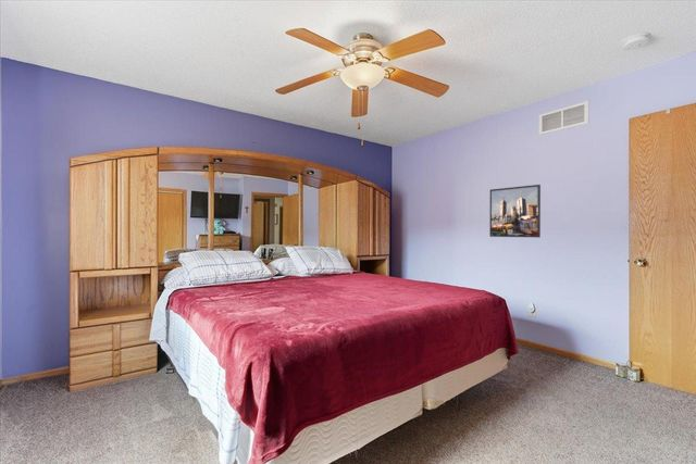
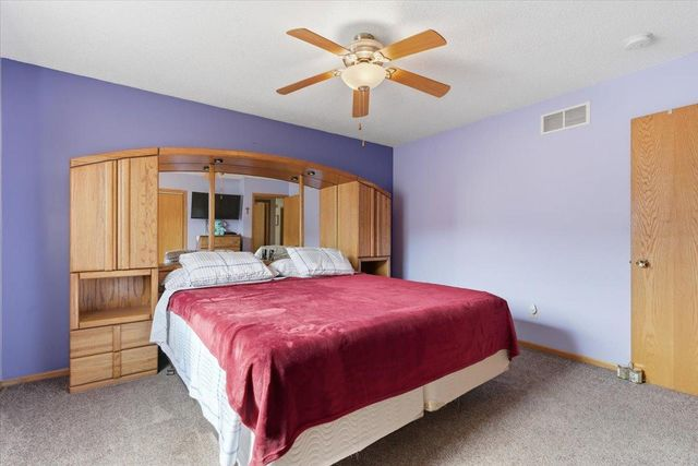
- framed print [488,184,542,238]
